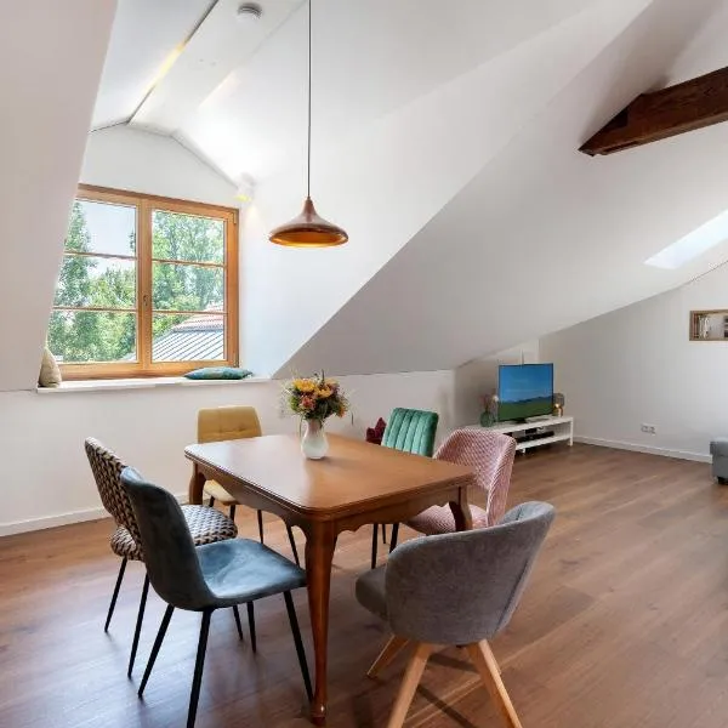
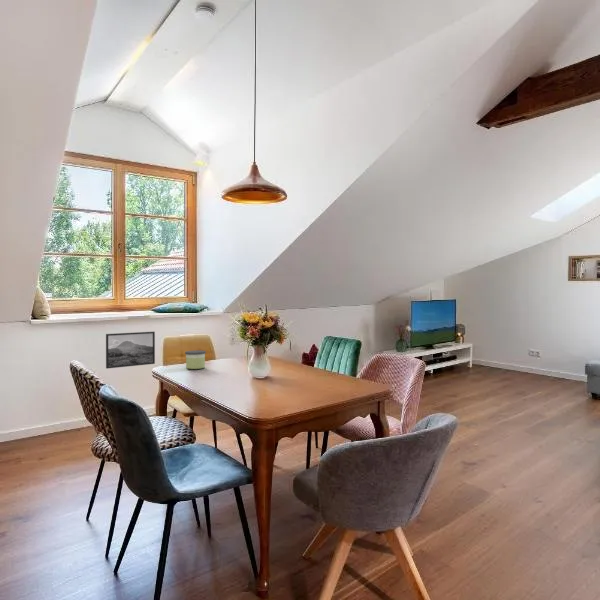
+ candle [184,349,207,370]
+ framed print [105,331,156,370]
